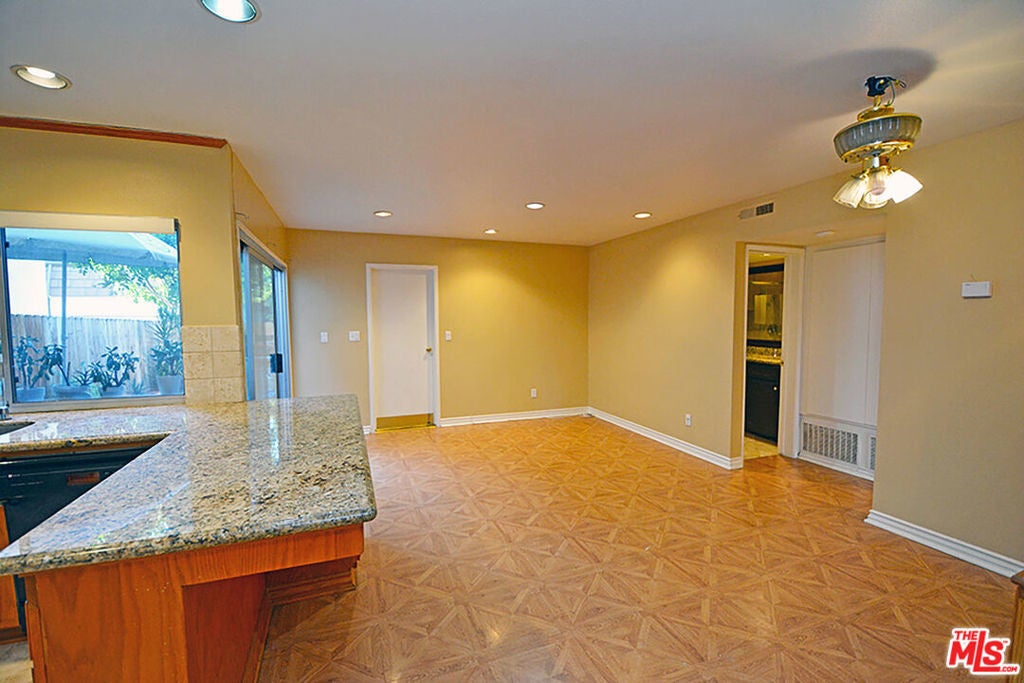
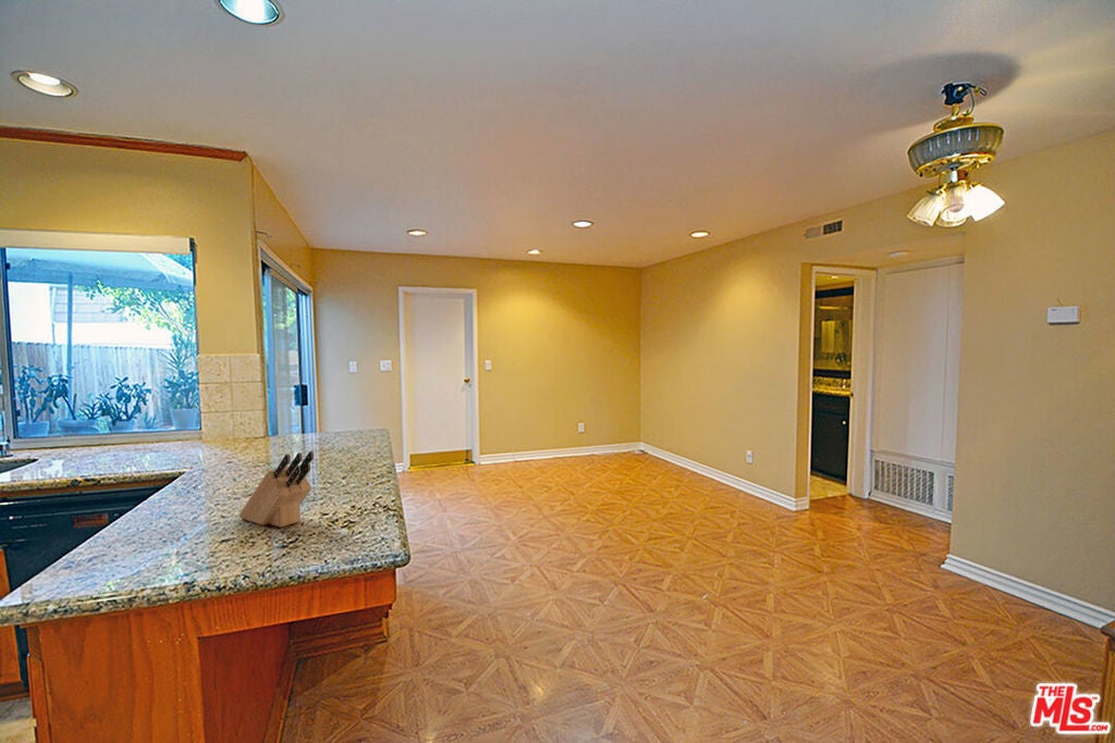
+ knife block [238,450,315,529]
